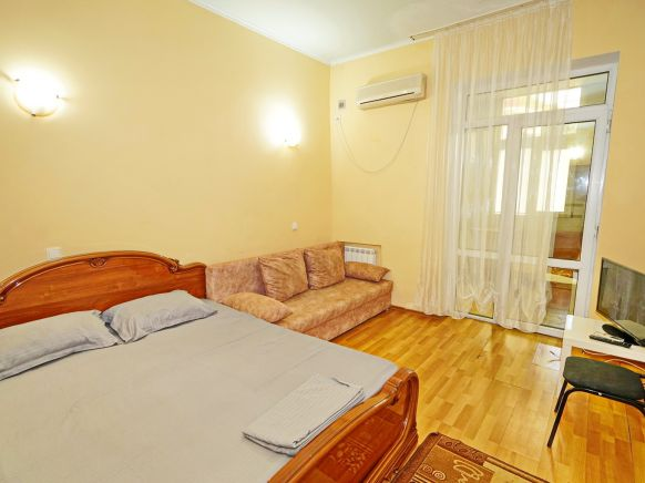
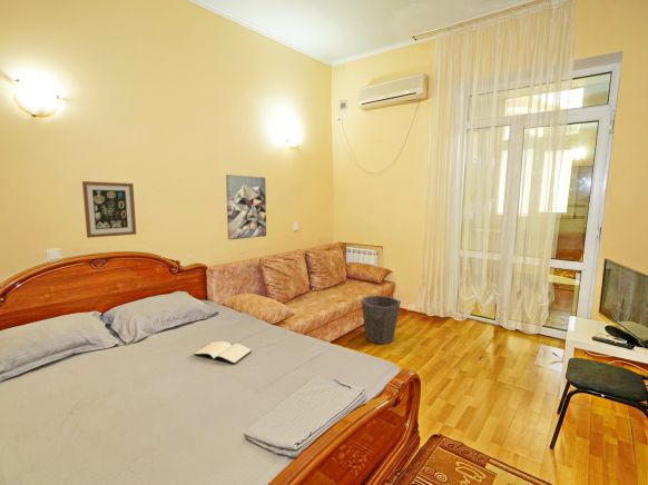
+ wall art [81,180,137,239]
+ wall art [225,174,267,241]
+ book [194,340,253,365]
+ waste bin [361,295,402,345]
